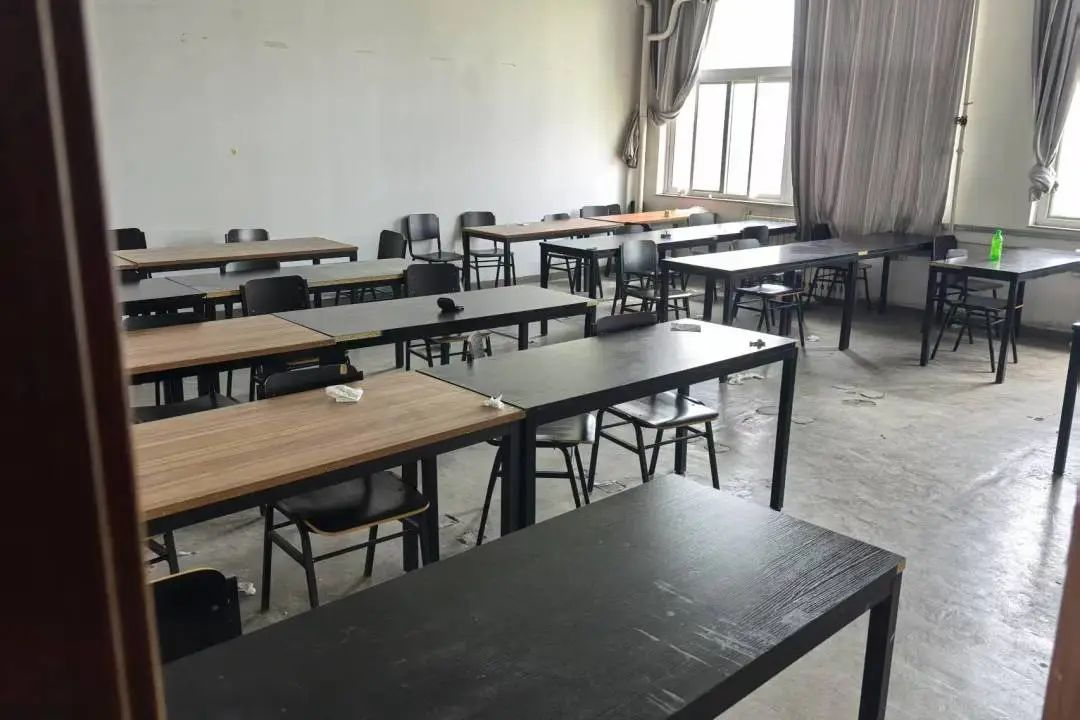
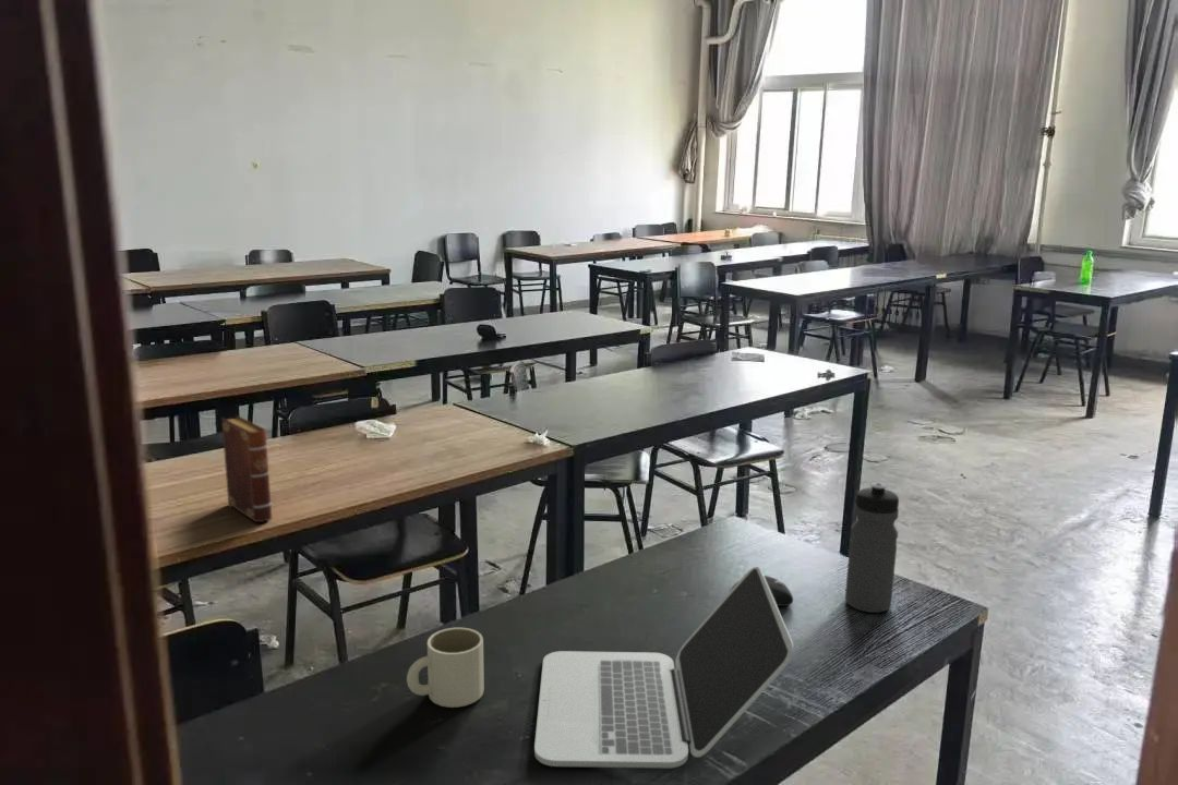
+ laptop [533,566,794,769]
+ book [220,414,273,523]
+ computer mouse [729,575,794,607]
+ mug [406,627,484,709]
+ water bottle [844,482,900,614]
